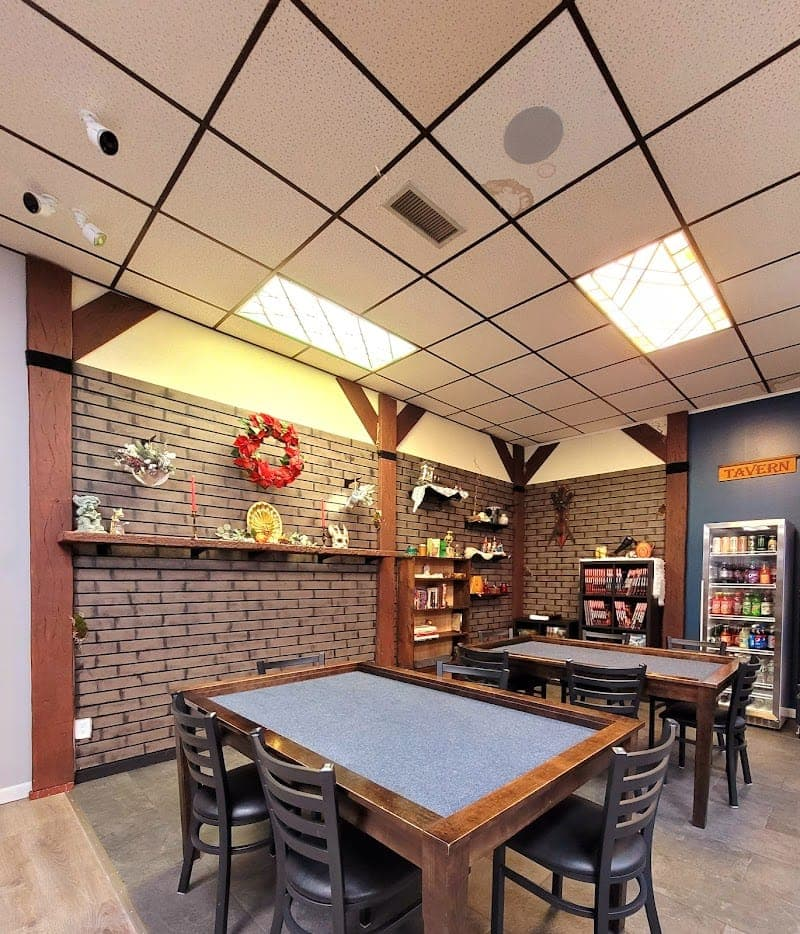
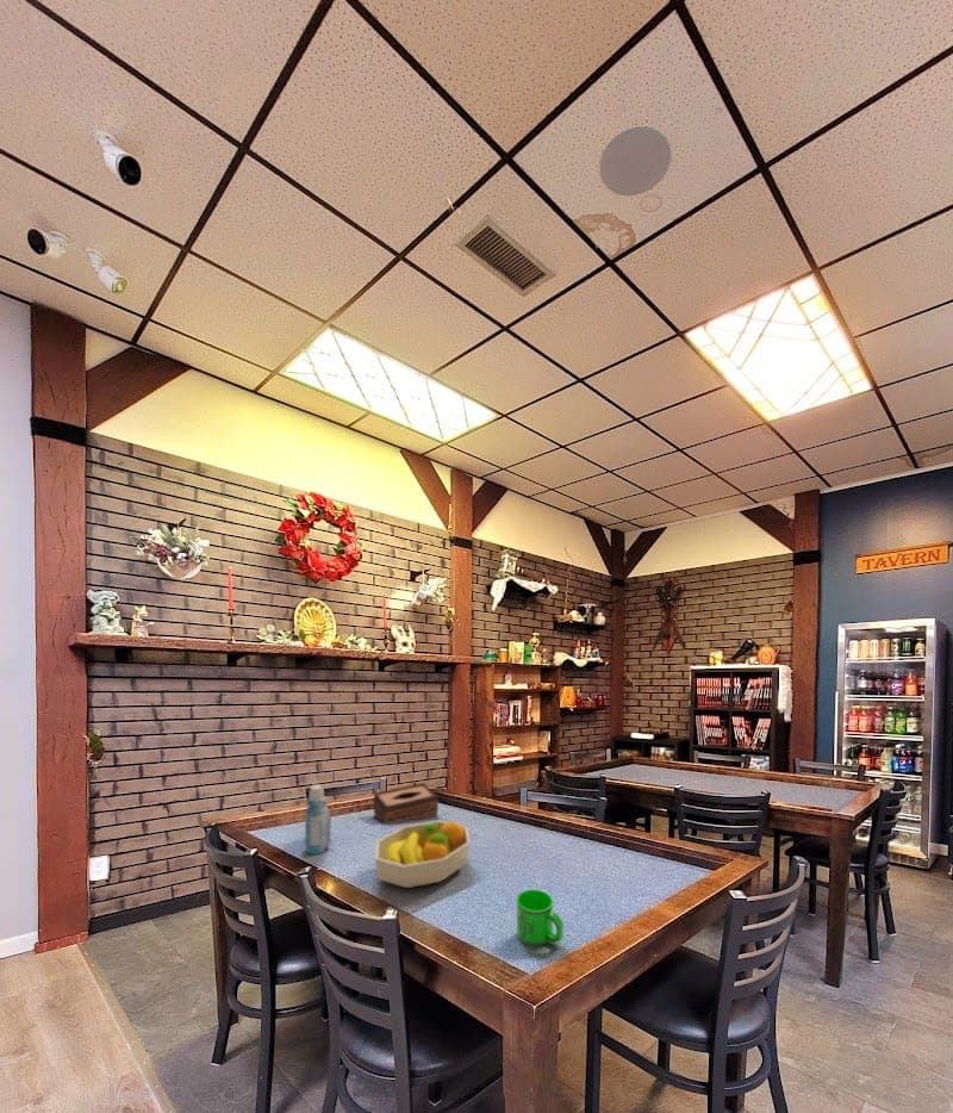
+ tissue box [372,782,440,825]
+ fruit bowl [374,820,472,889]
+ mug [516,889,565,946]
+ bottle [304,783,332,856]
